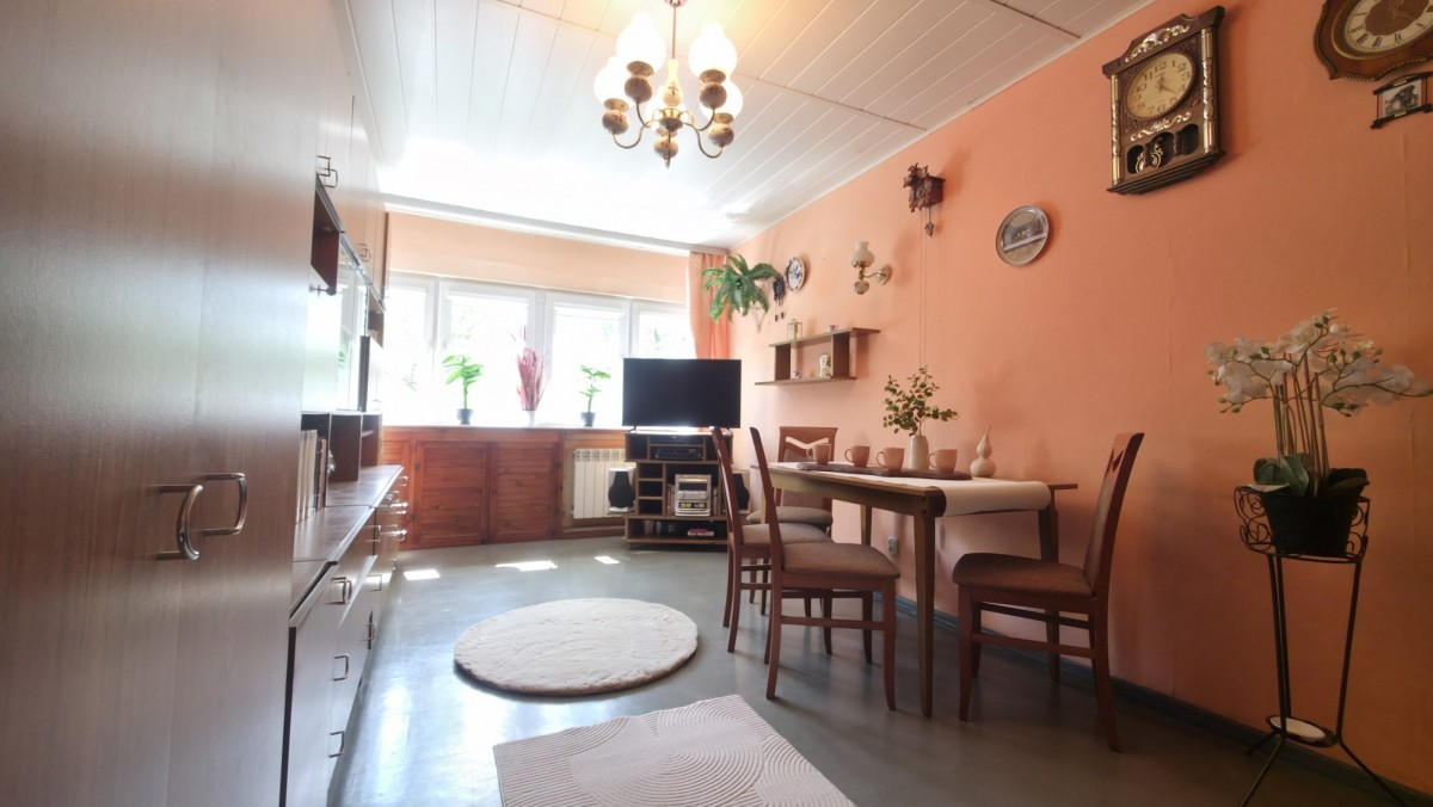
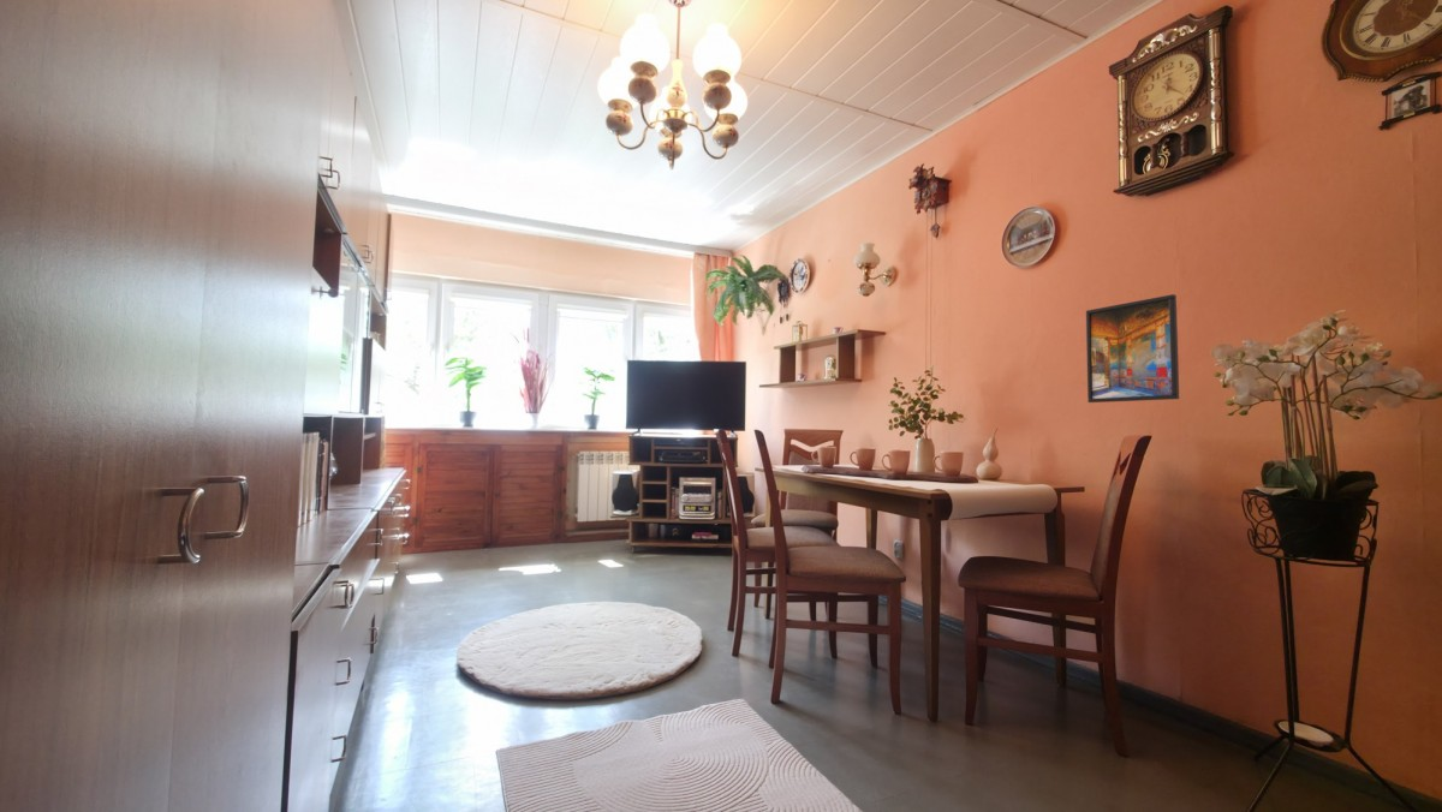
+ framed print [1085,293,1180,404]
